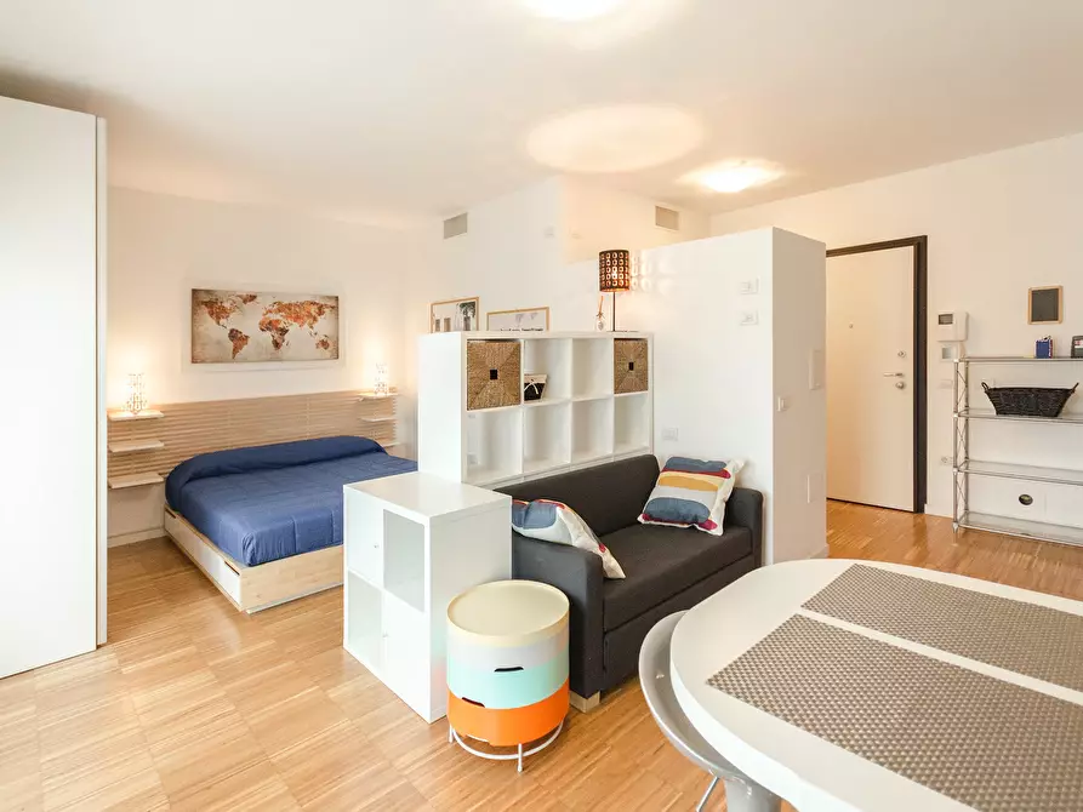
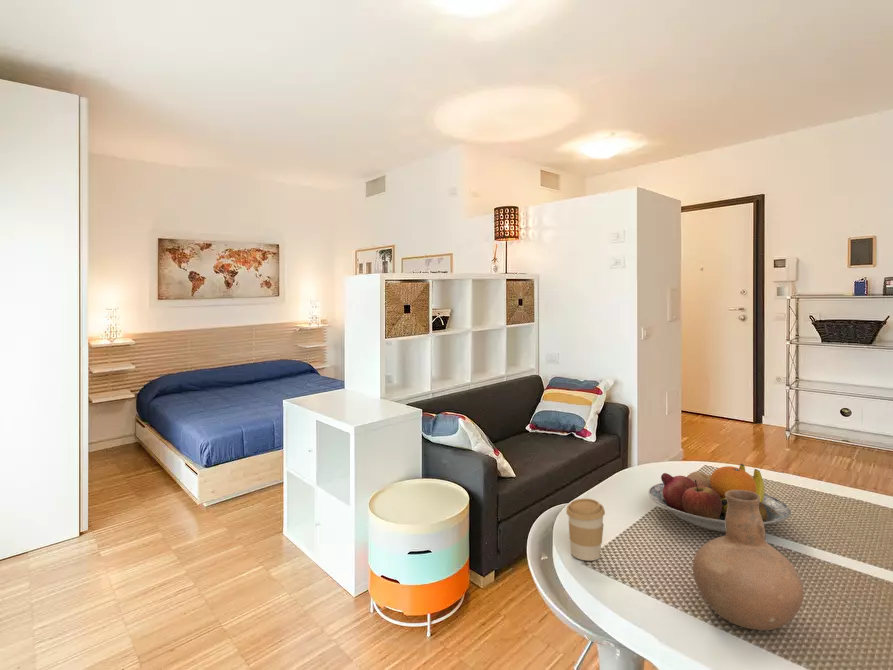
+ fruit bowl [647,463,792,533]
+ coffee cup [565,498,606,562]
+ vase [692,490,805,632]
